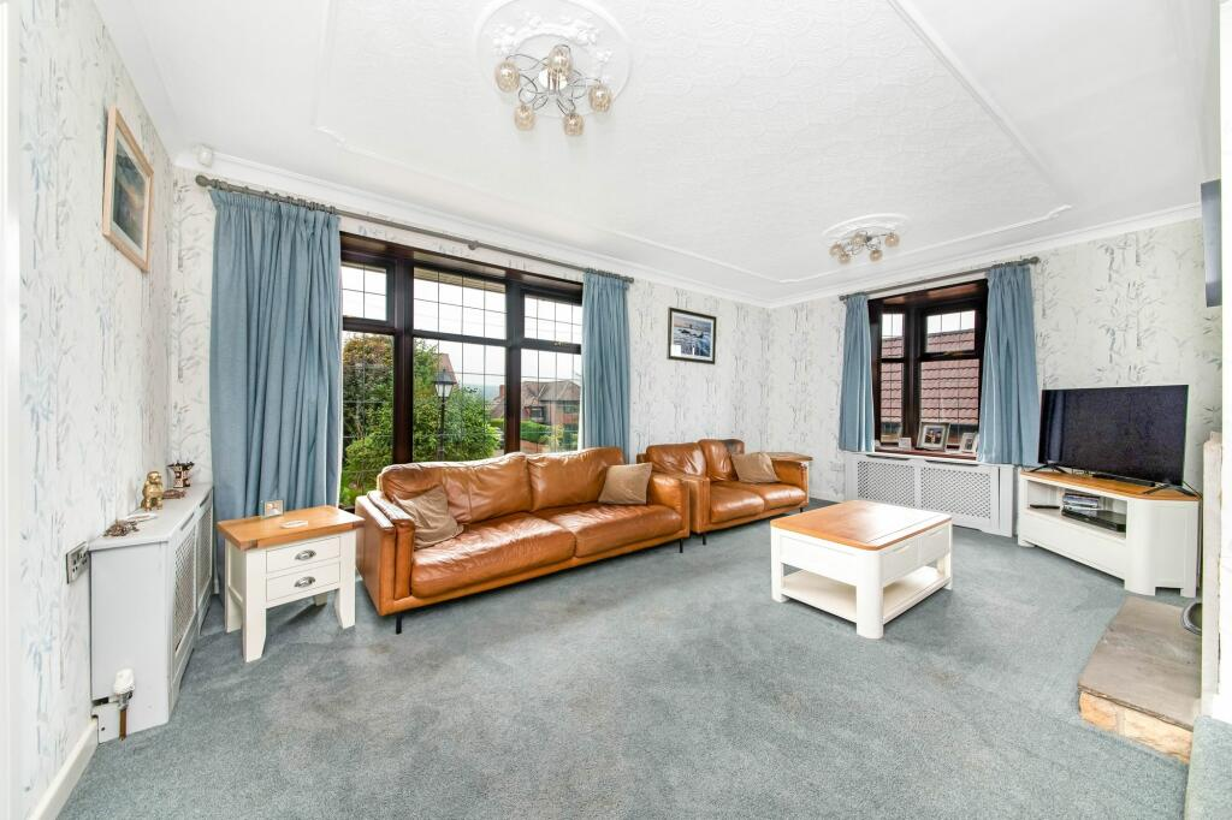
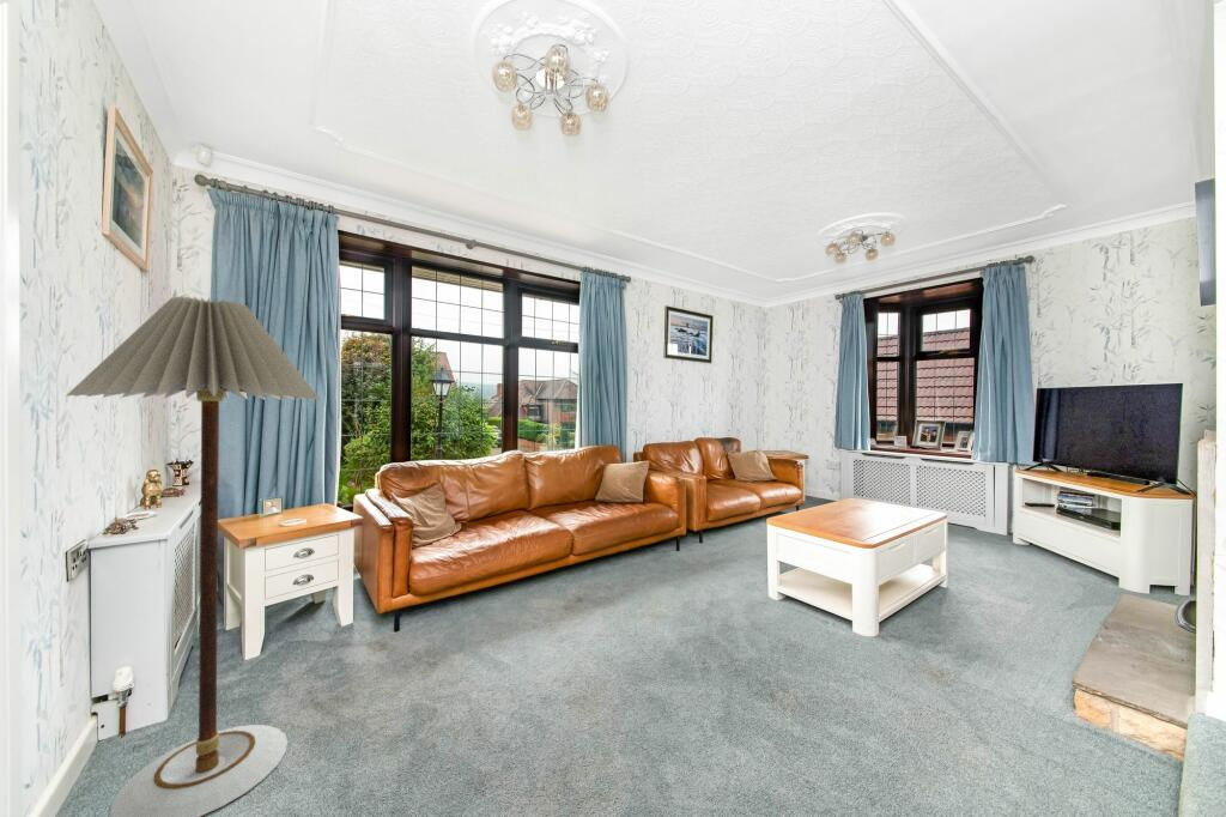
+ floor lamp [66,295,322,817]
